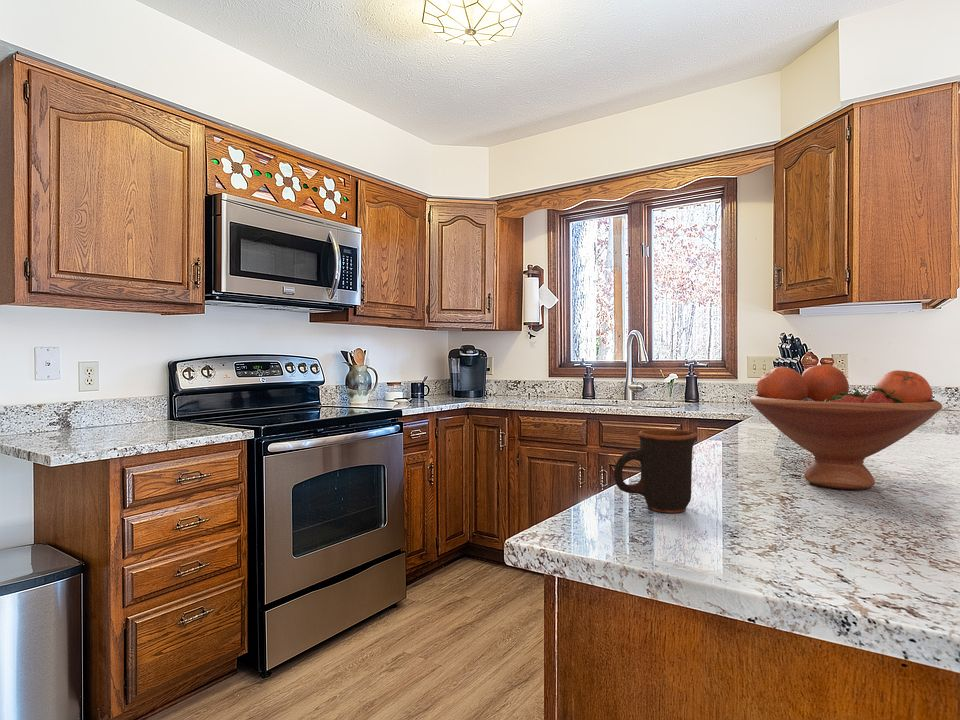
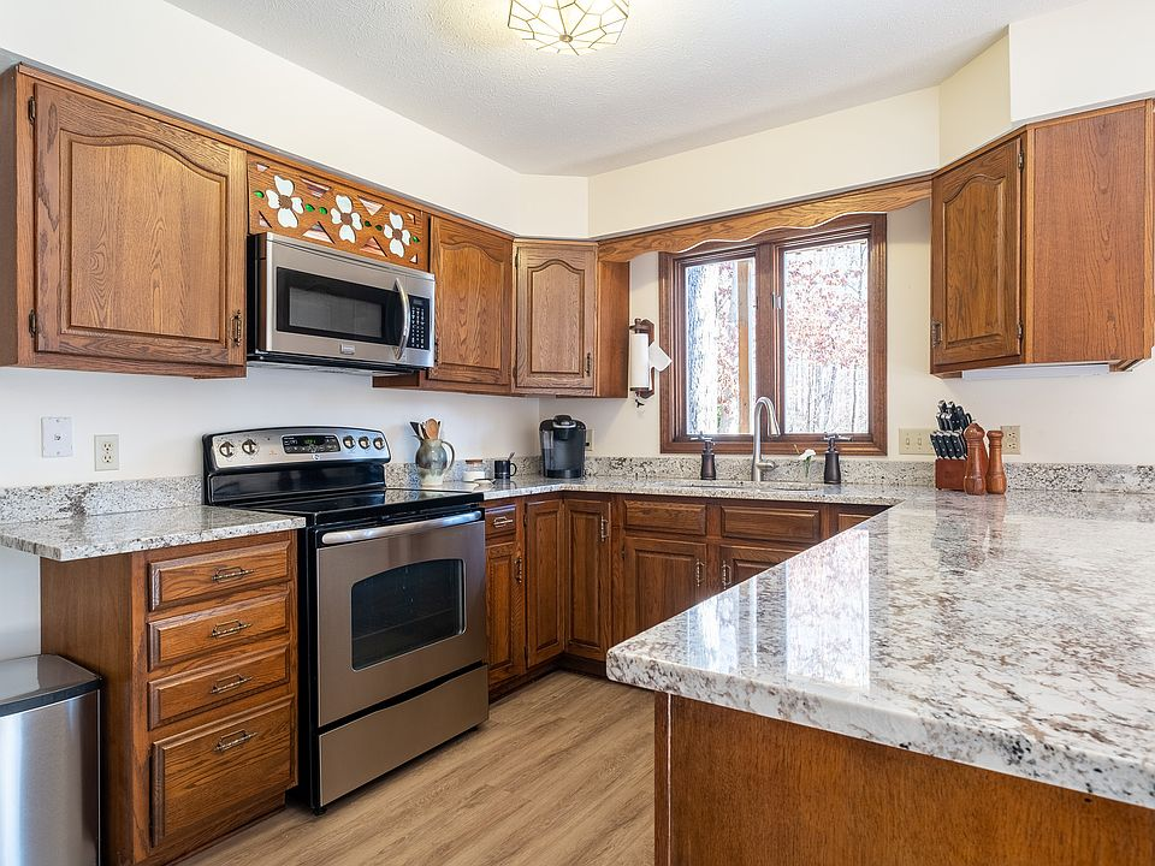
- mug [613,428,699,514]
- fruit bowl [748,364,943,490]
